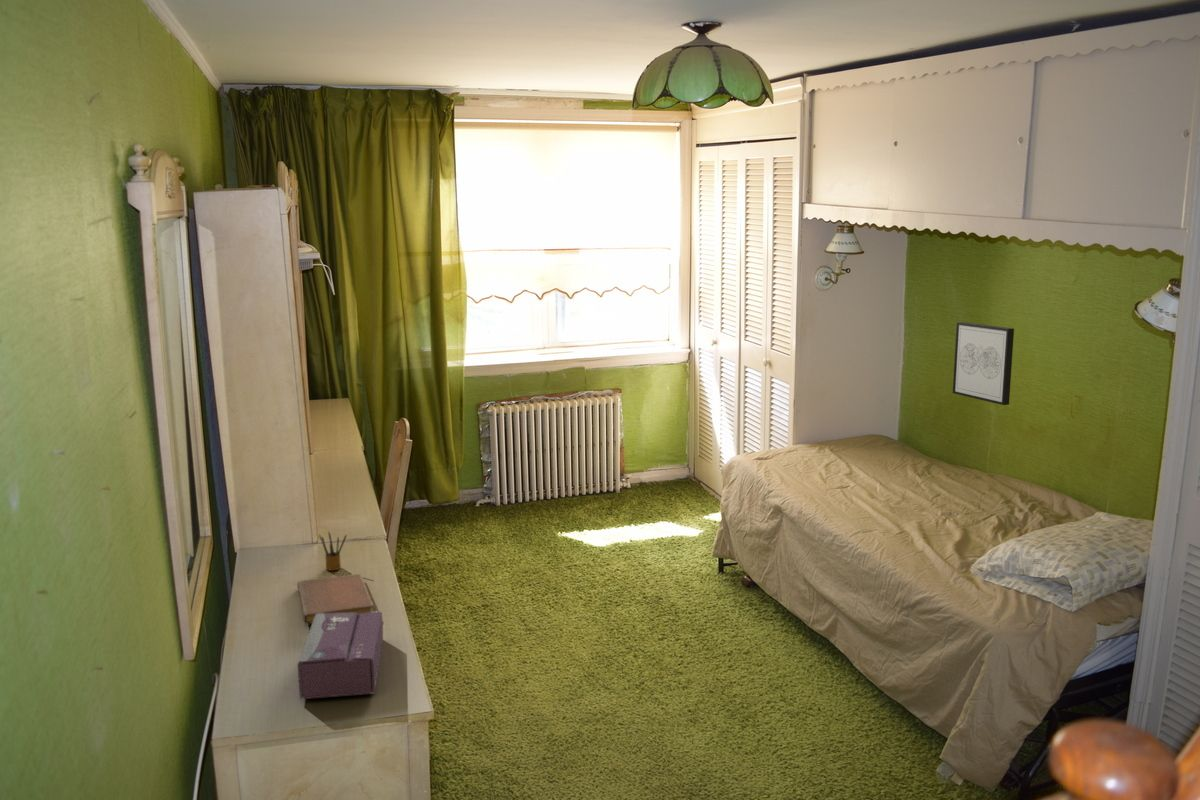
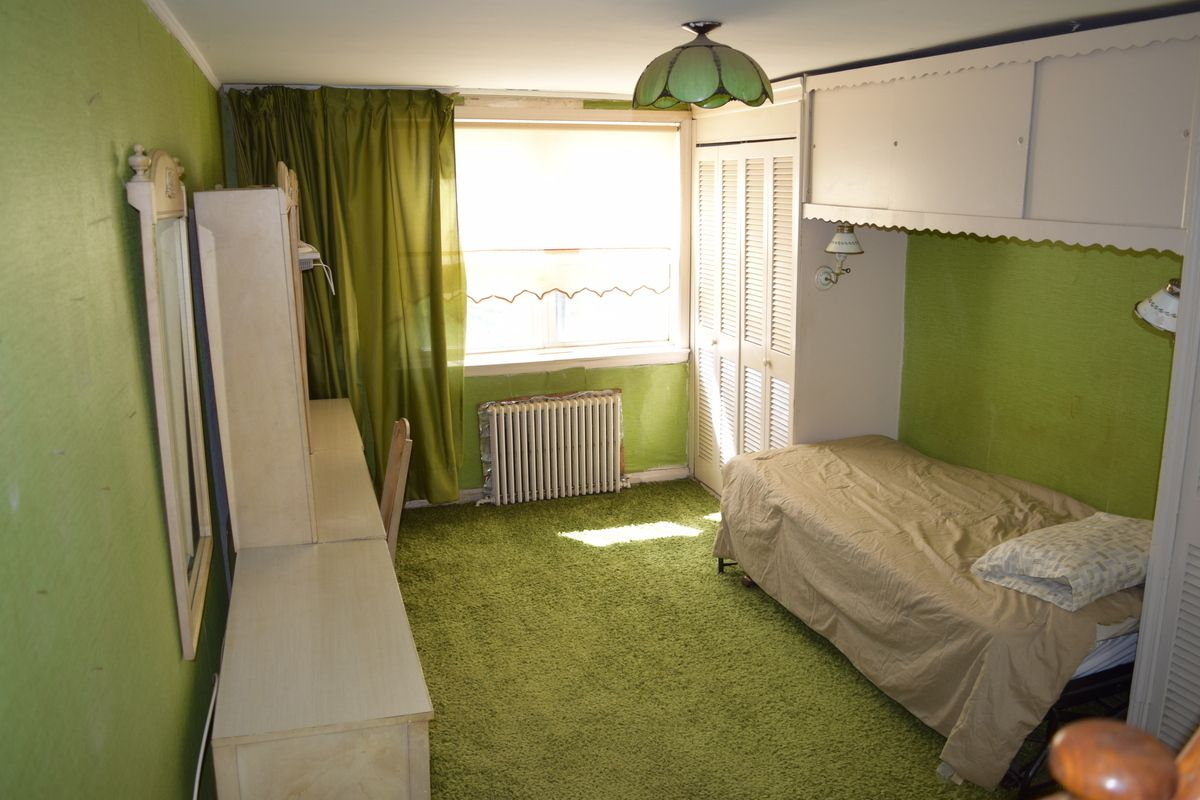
- wall art [952,321,1015,406]
- tissue box [297,610,384,700]
- pencil box [318,531,348,571]
- notebook [296,573,374,625]
